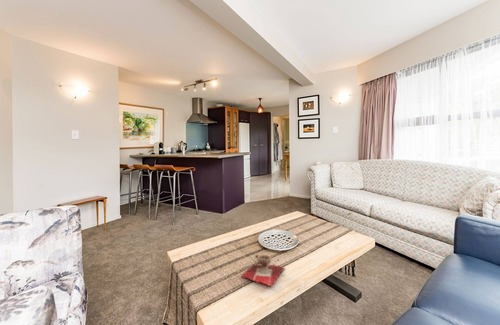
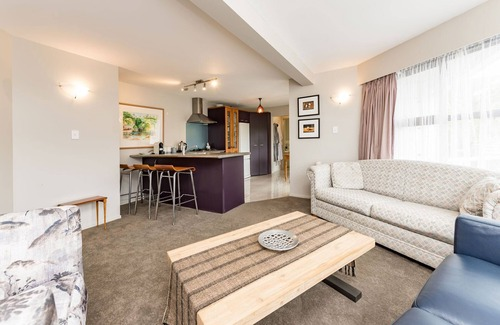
- decorative bowl [240,253,286,287]
